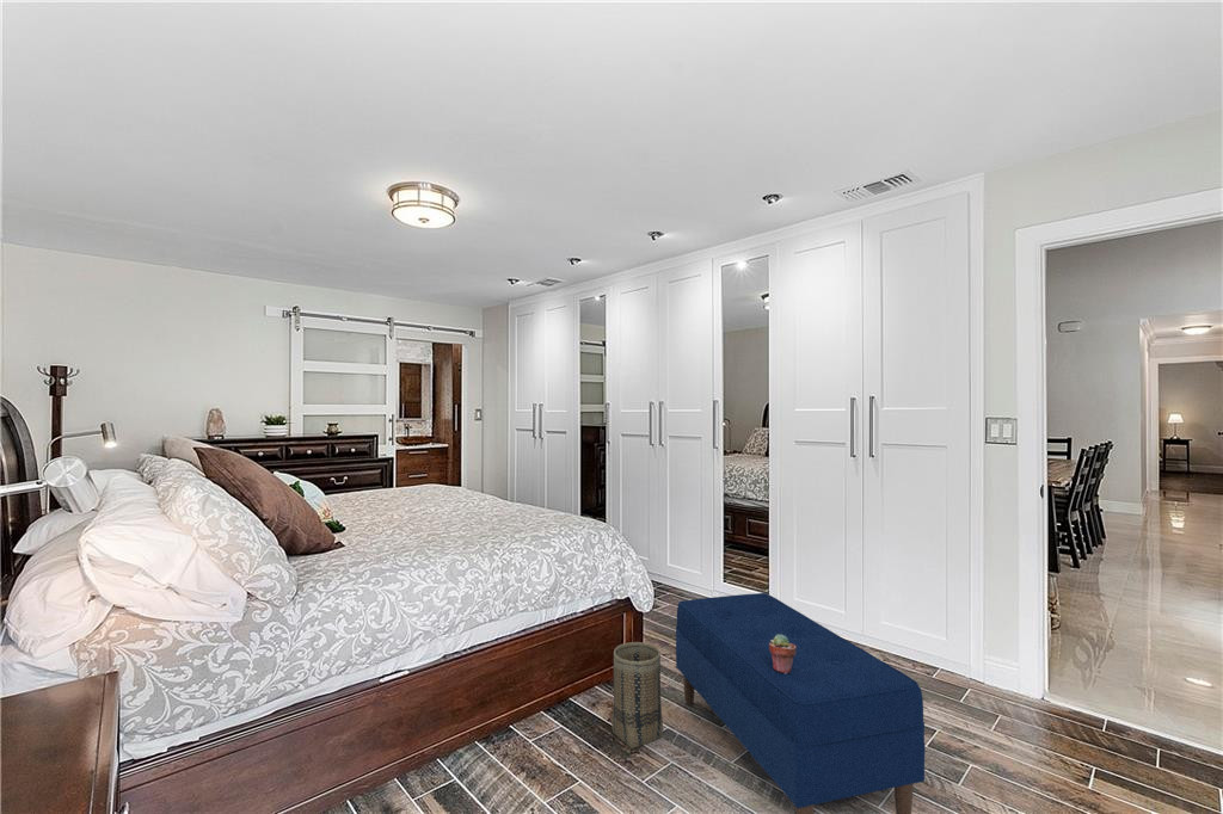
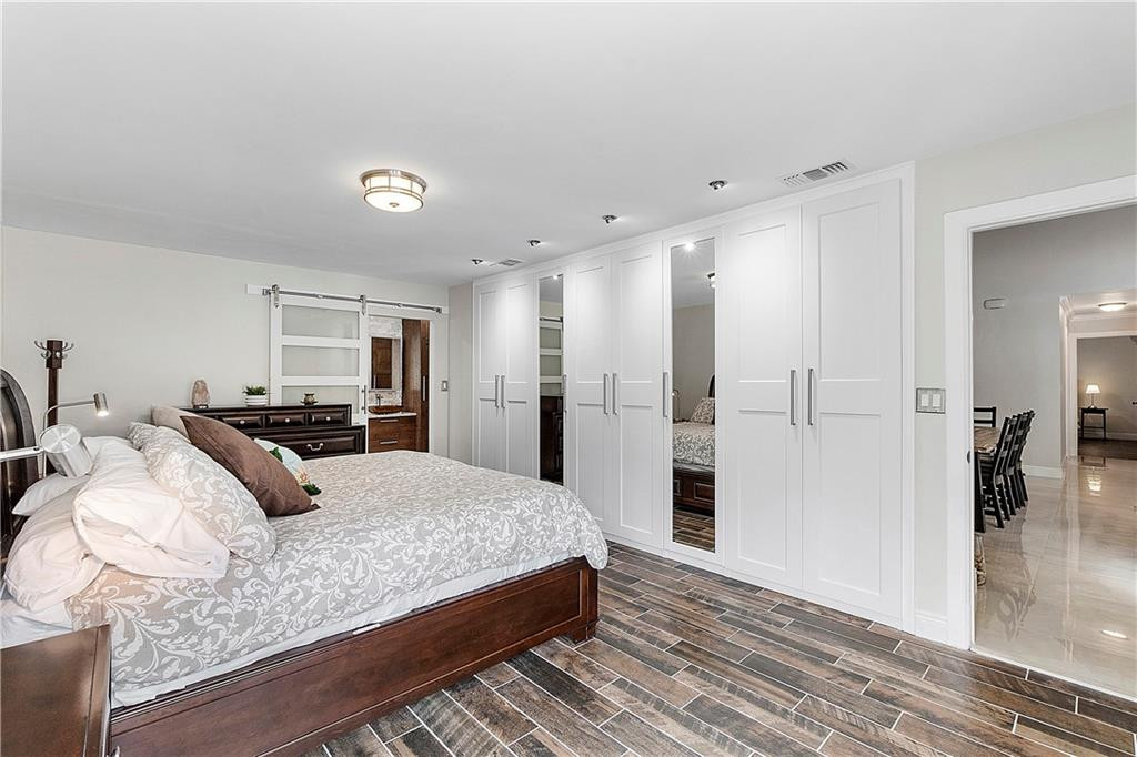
- basket [610,641,664,750]
- bench [675,592,926,814]
- potted succulent [769,634,797,674]
